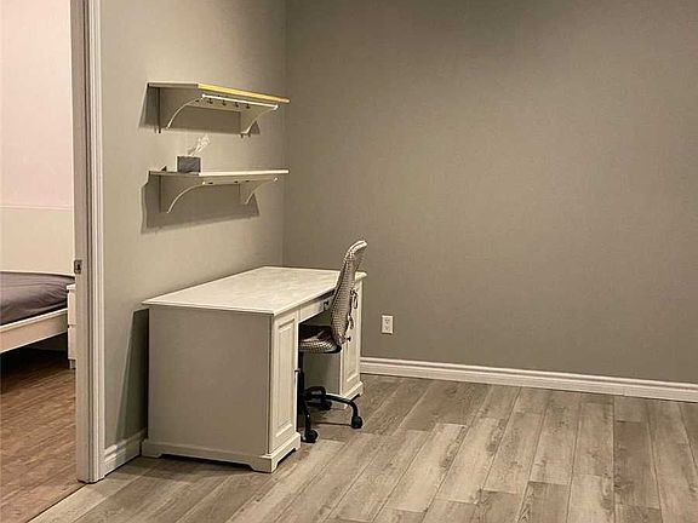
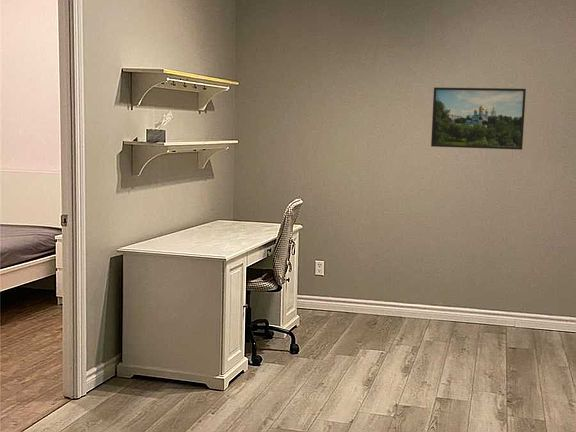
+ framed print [430,86,527,151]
